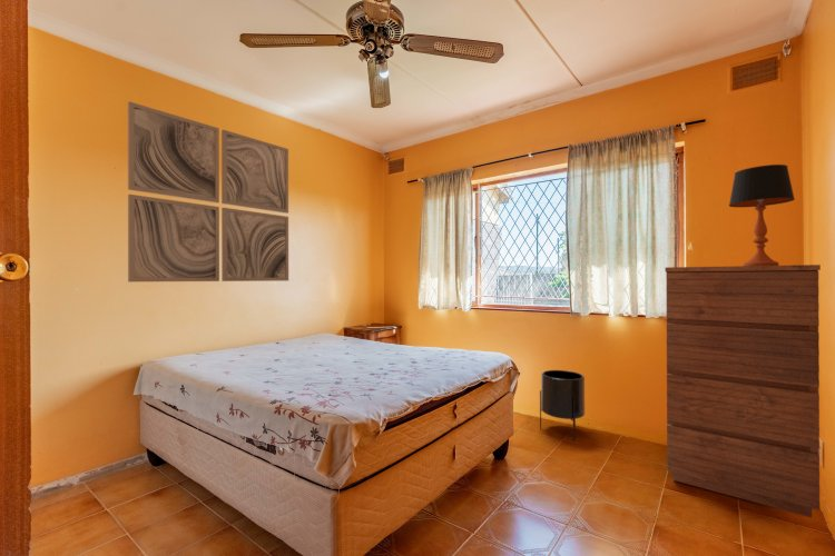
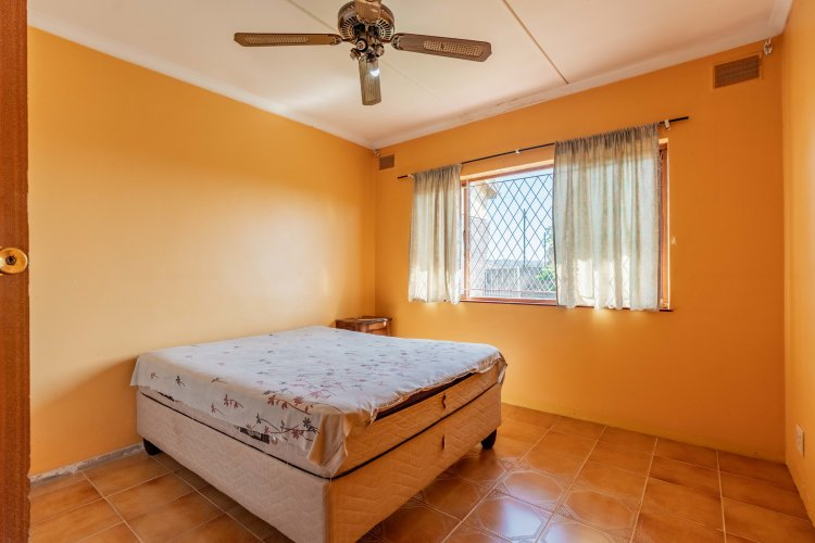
- wall art [127,100,289,282]
- table lamp [728,163,796,266]
- dresser [664,264,822,518]
- planter [539,369,586,443]
